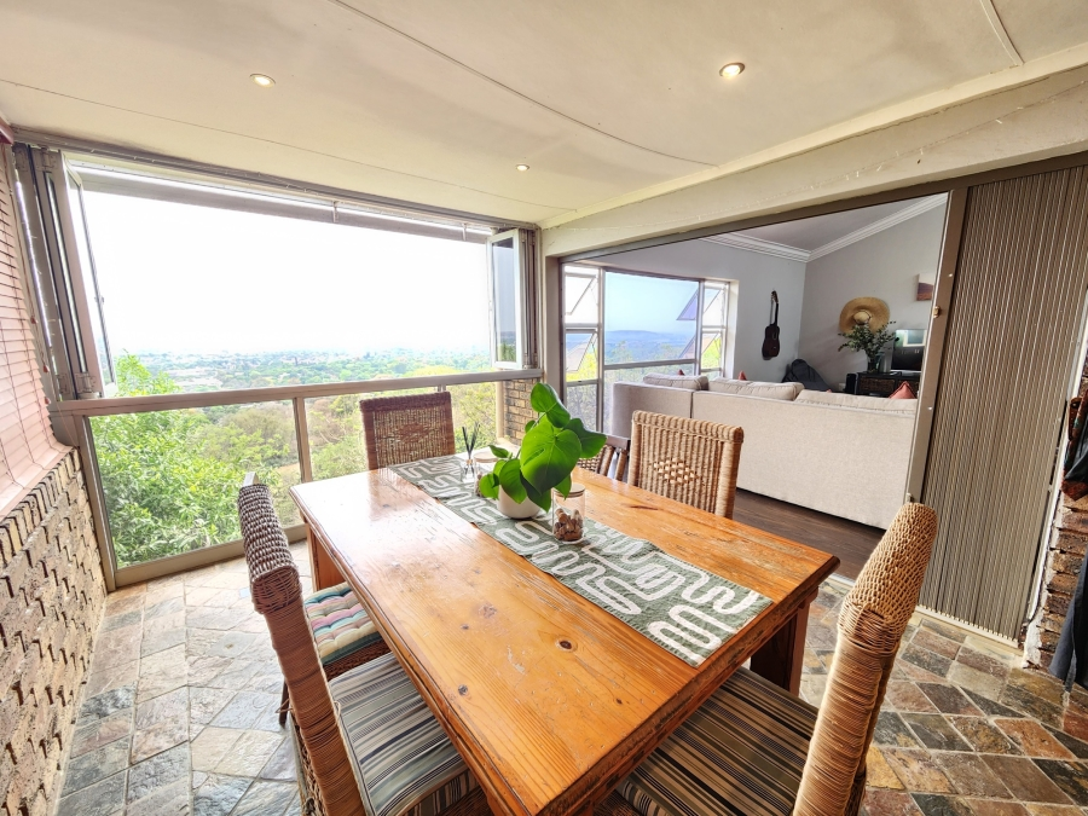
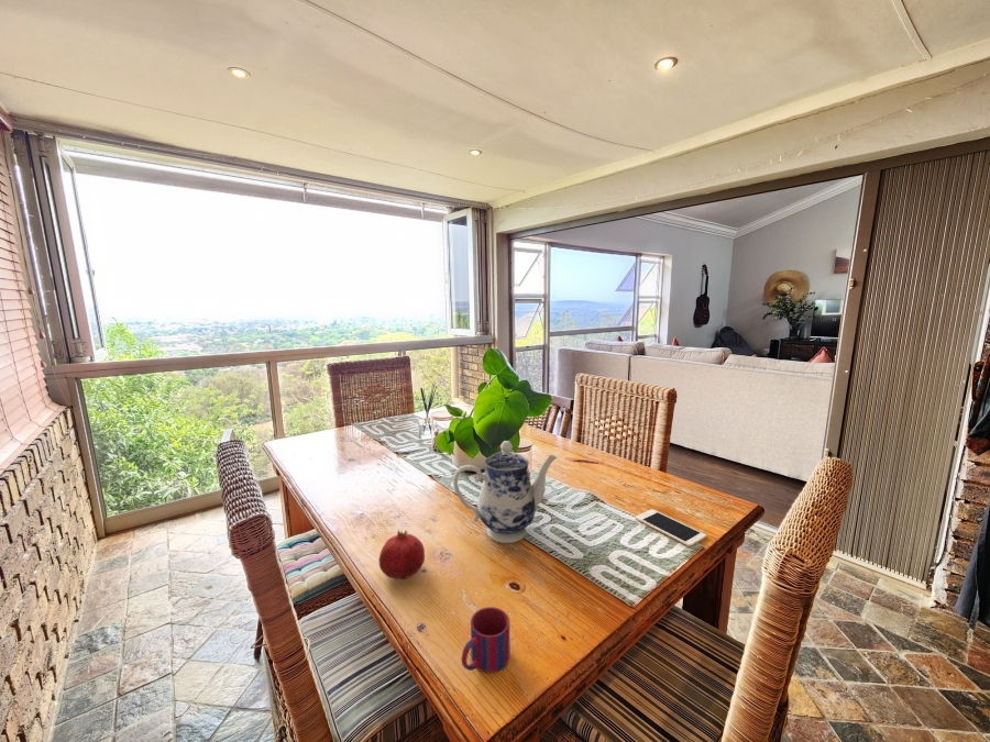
+ teapot [452,440,558,544]
+ fruit [378,529,426,580]
+ cell phone [635,508,707,547]
+ mug [461,606,510,674]
